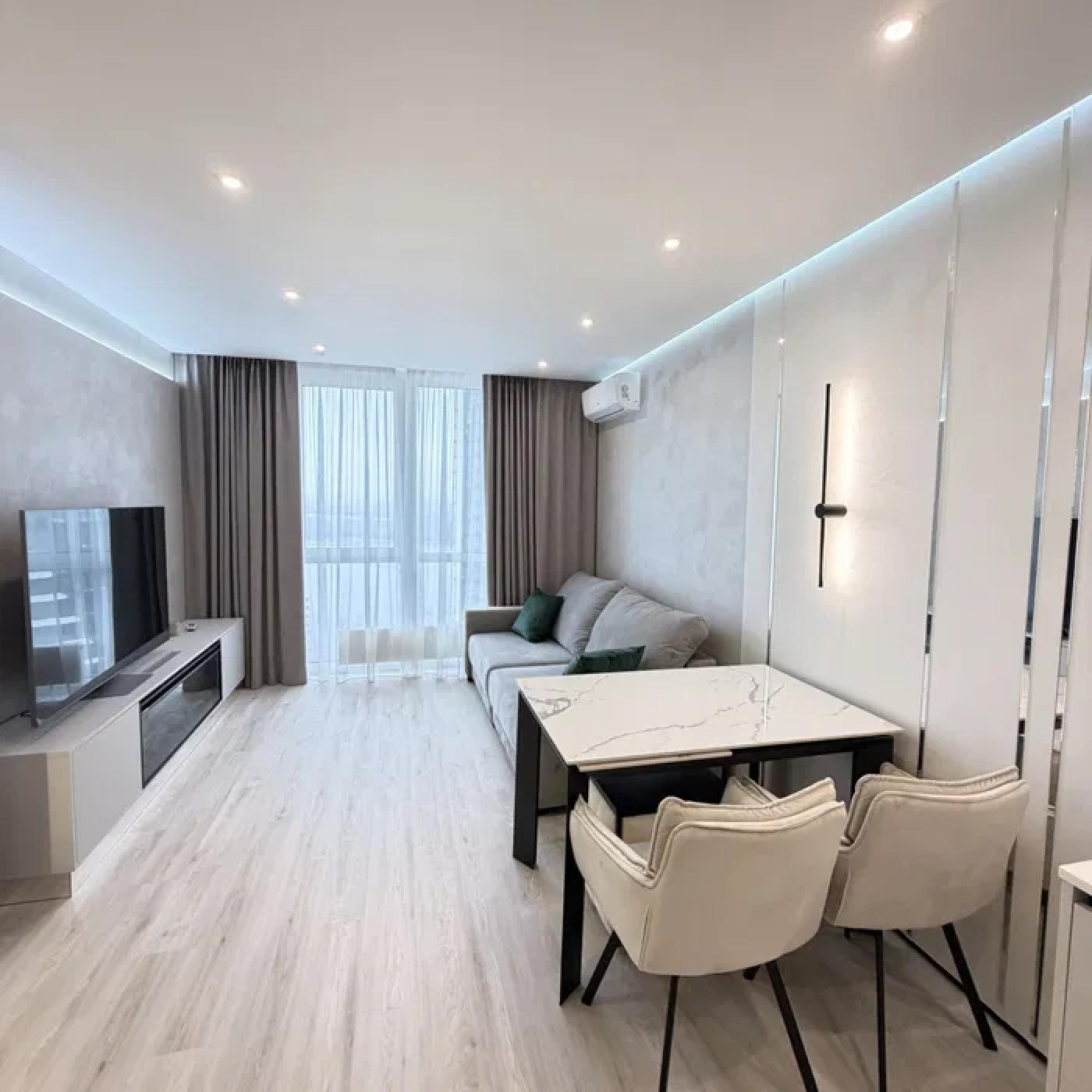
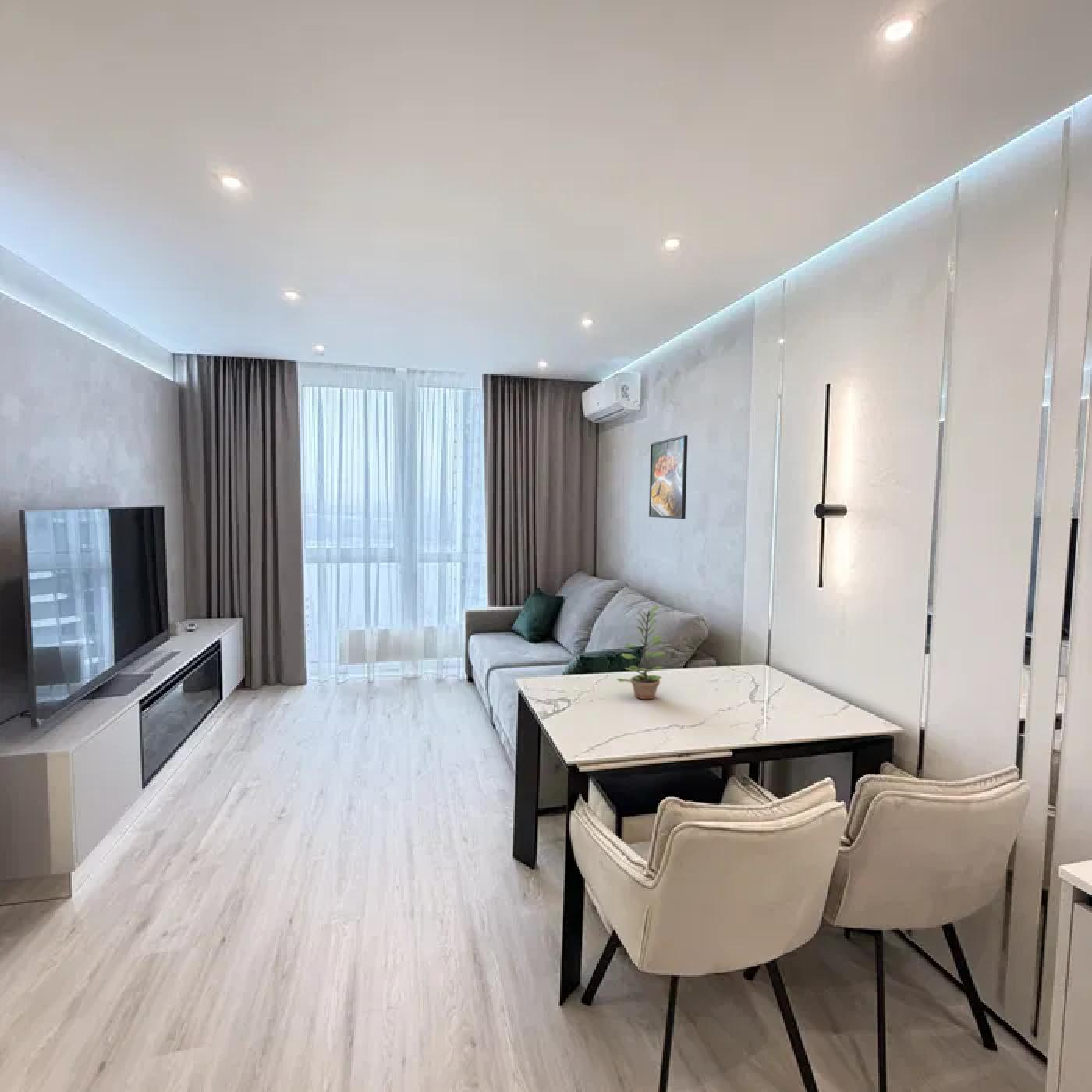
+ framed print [648,434,688,519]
+ plant [616,605,667,700]
